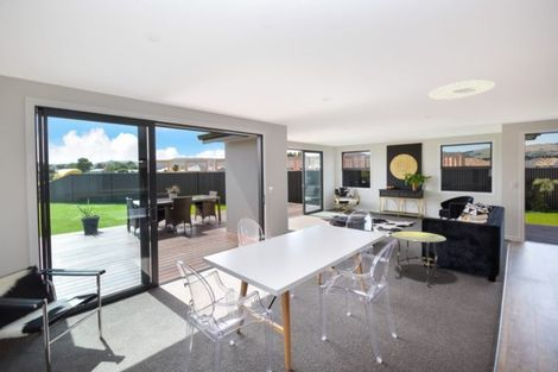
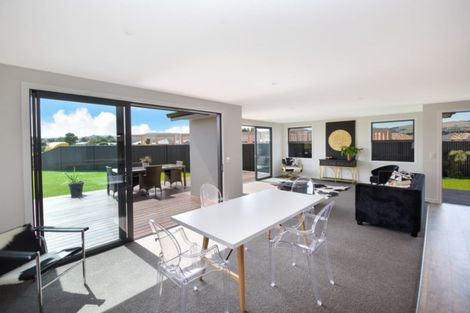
- ceiling light [427,78,496,101]
- side table [389,231,446,288]
